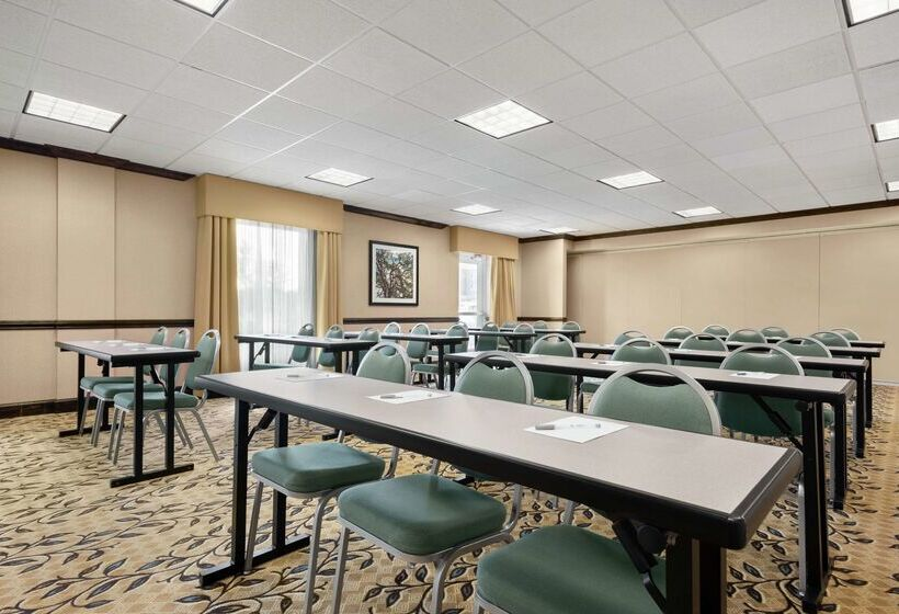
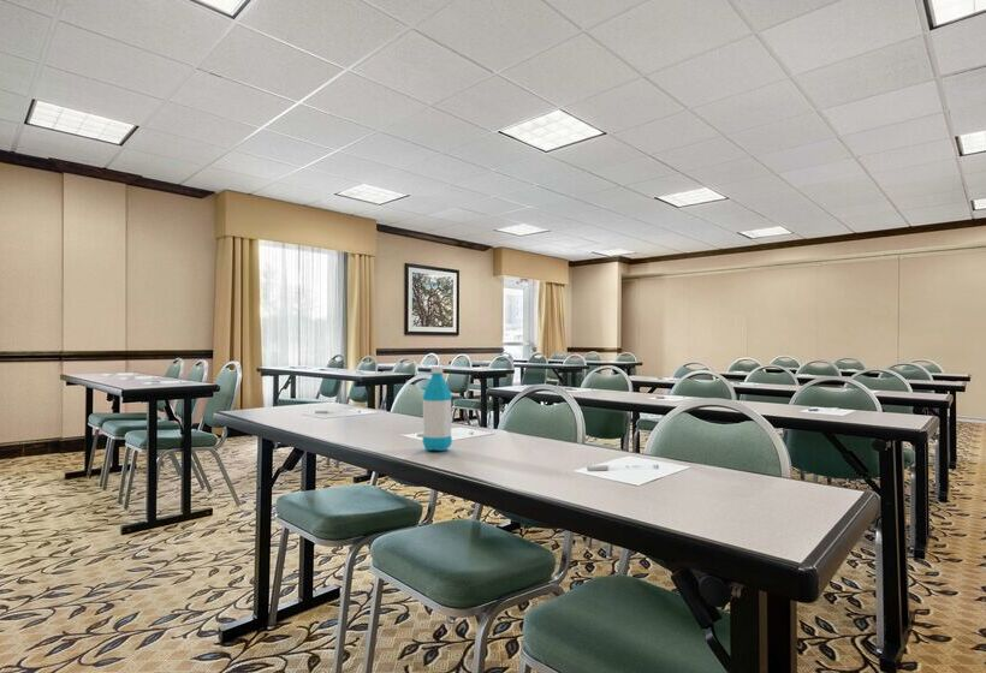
+ water bottle [421,365,453,452]
